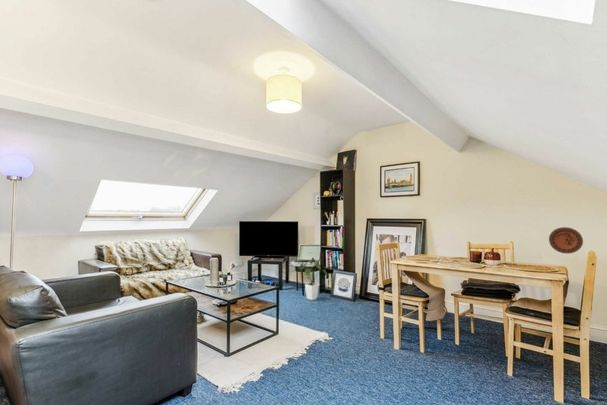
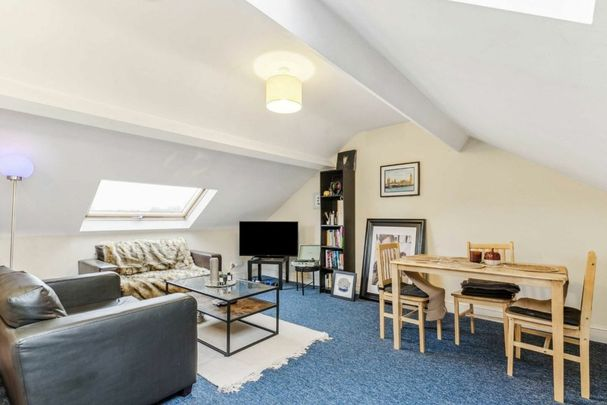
- house plant [297,259,328,301]
- decorative plate [548,226,584,254]
